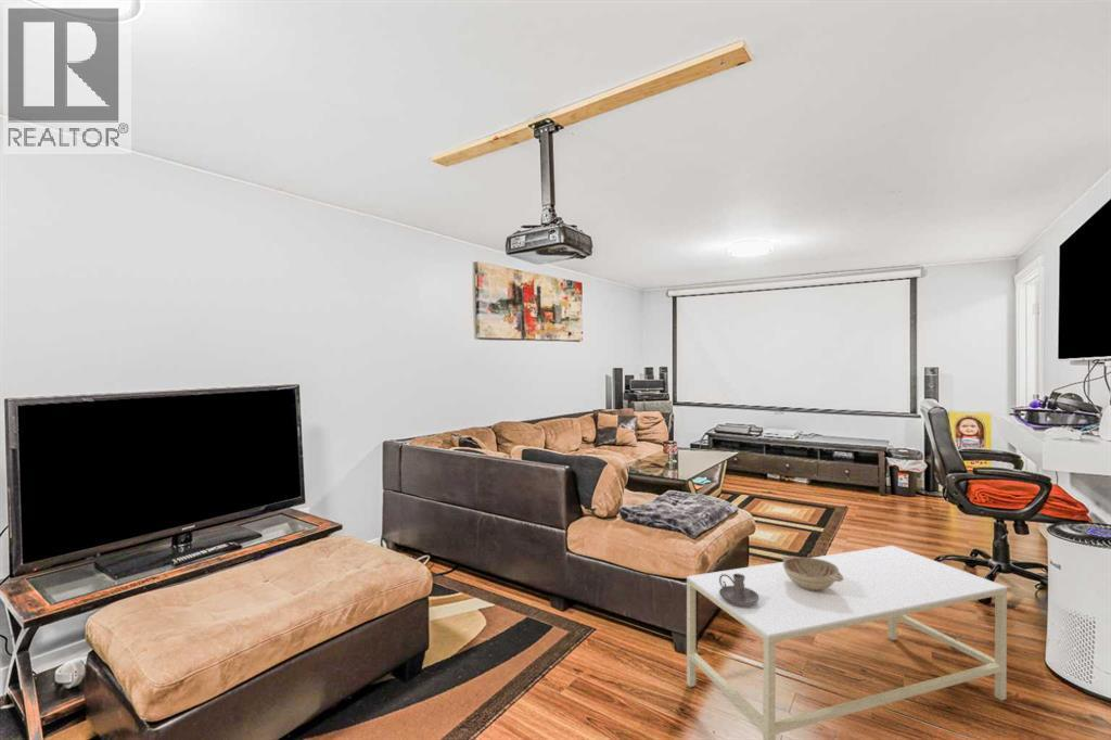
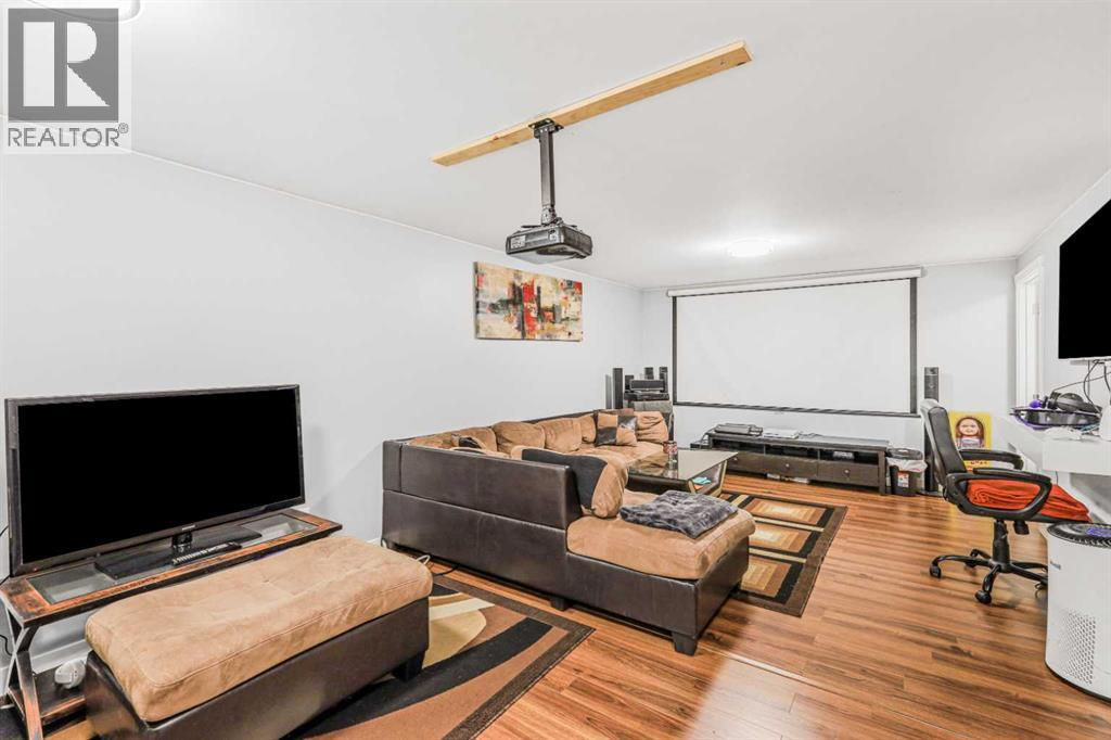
- coffee table [686,545,1008,740]
- decorative bowl [781,556,844,590]
- candle holder [719,574,759,605]
